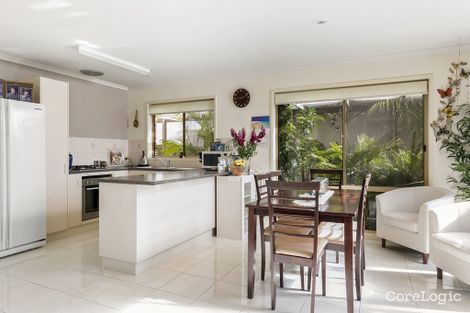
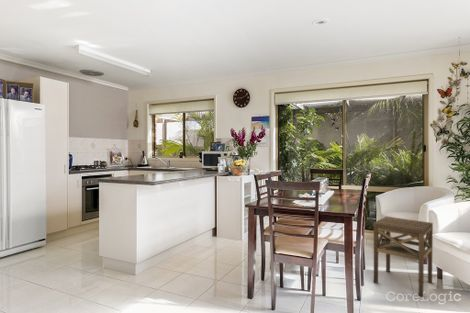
+ side table [372,216,434,298]
